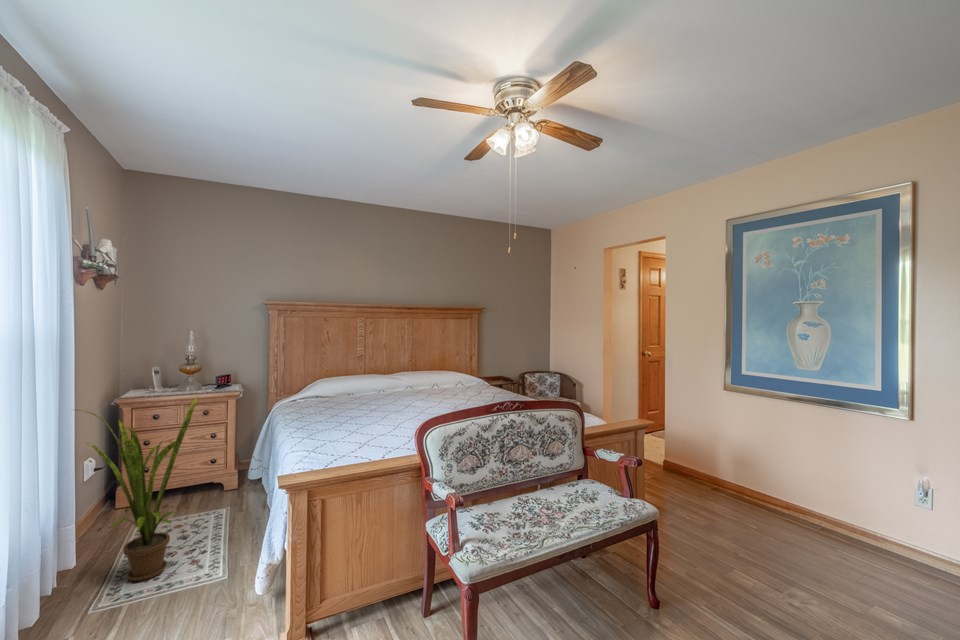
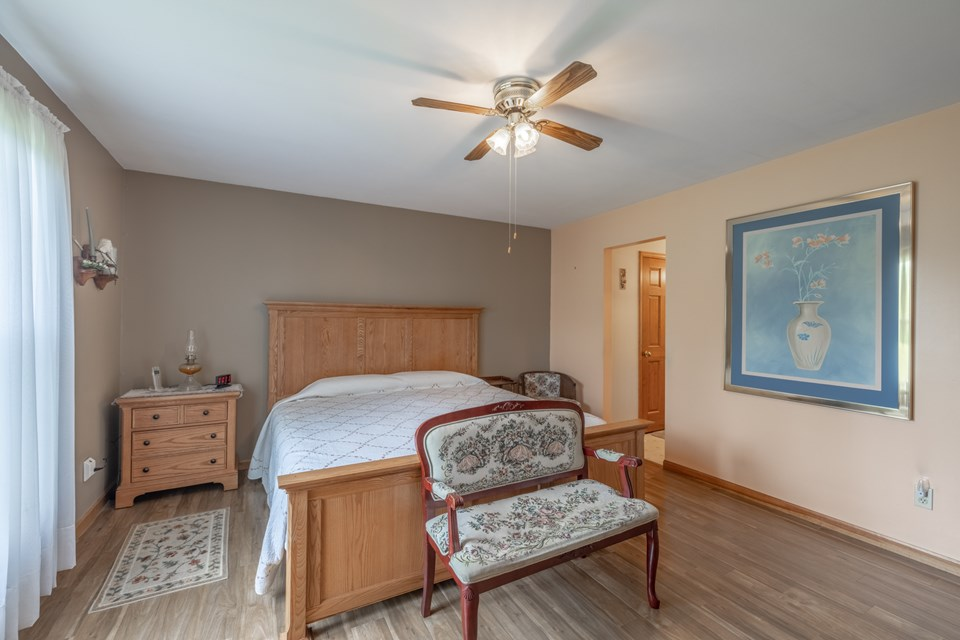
- house plant [71,395,200,582]
